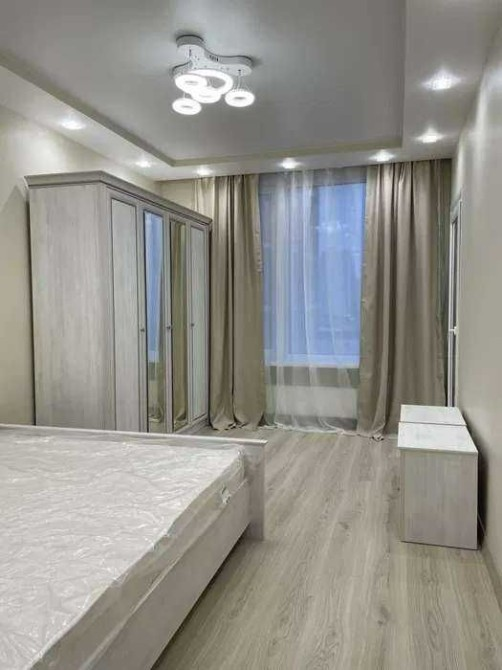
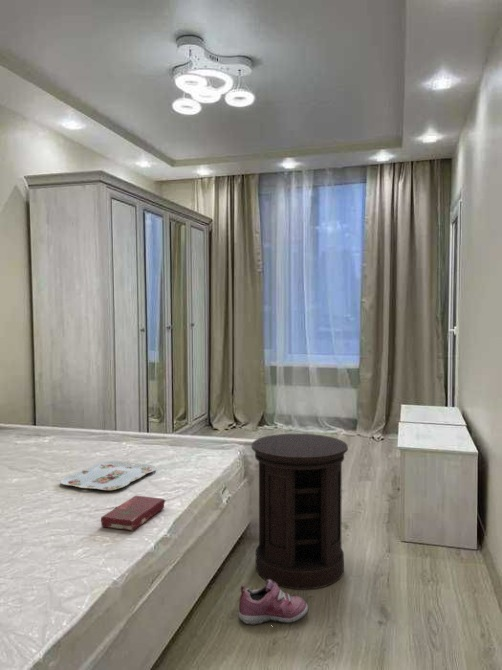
+ book [100,495,167,532]
+ shoe [237,580,309,626]
+ side table [250,433,349,590]
+ serving tray [59,460,158,491]
